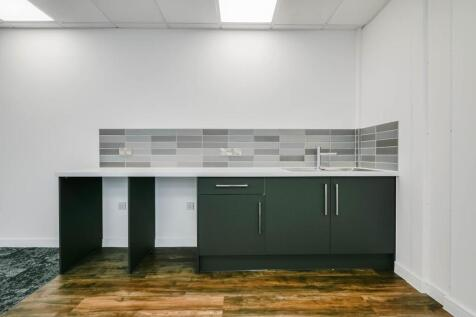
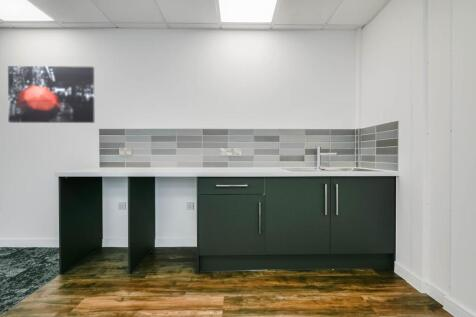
+ wall art [7,65,95,124]
